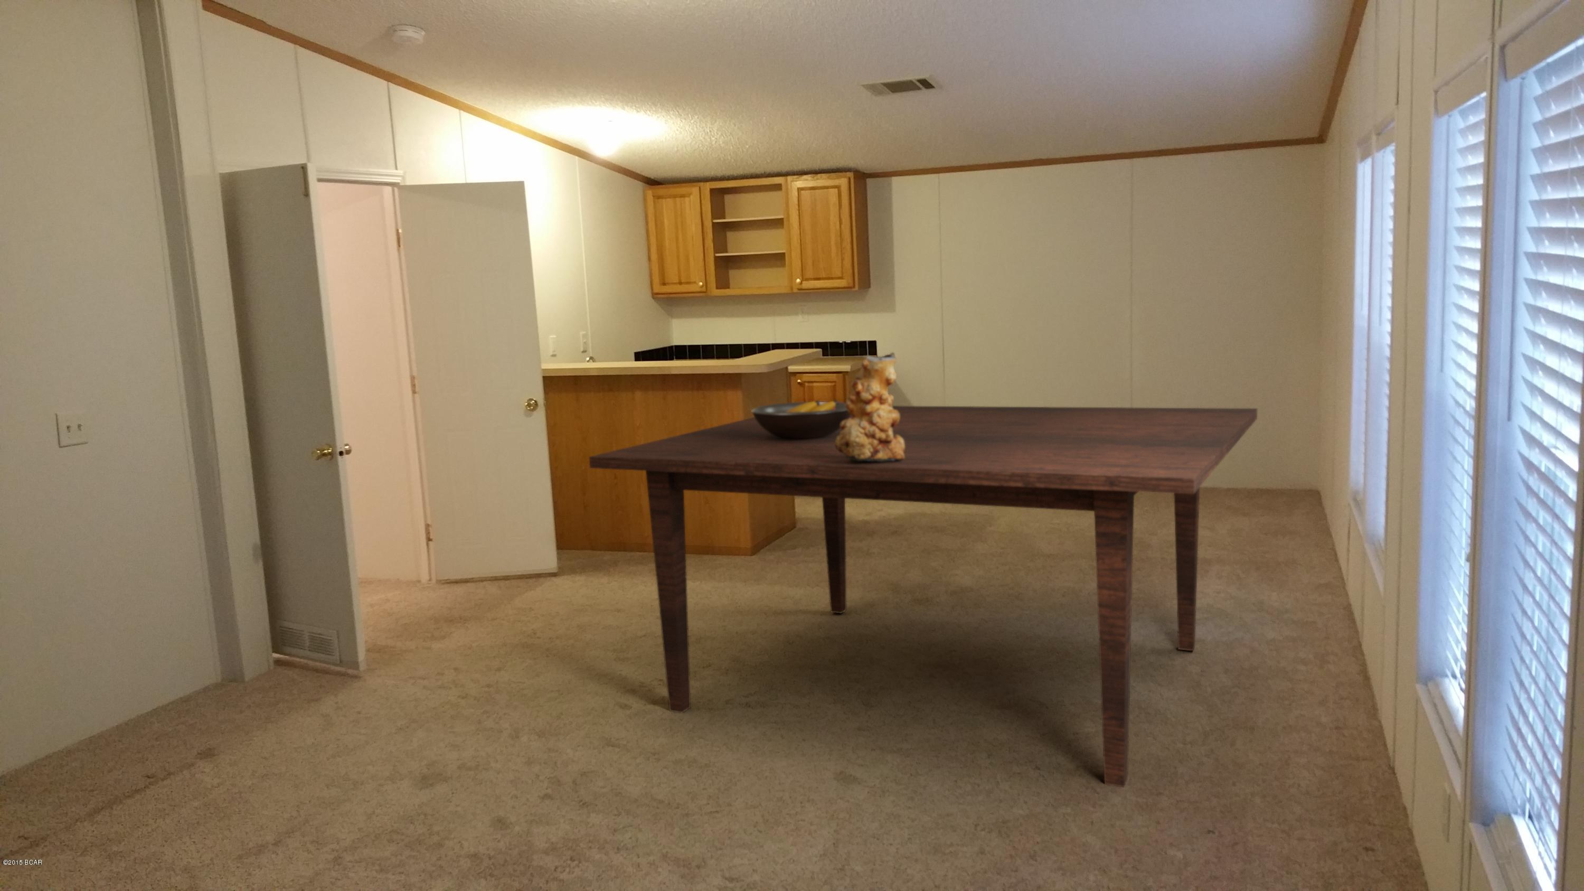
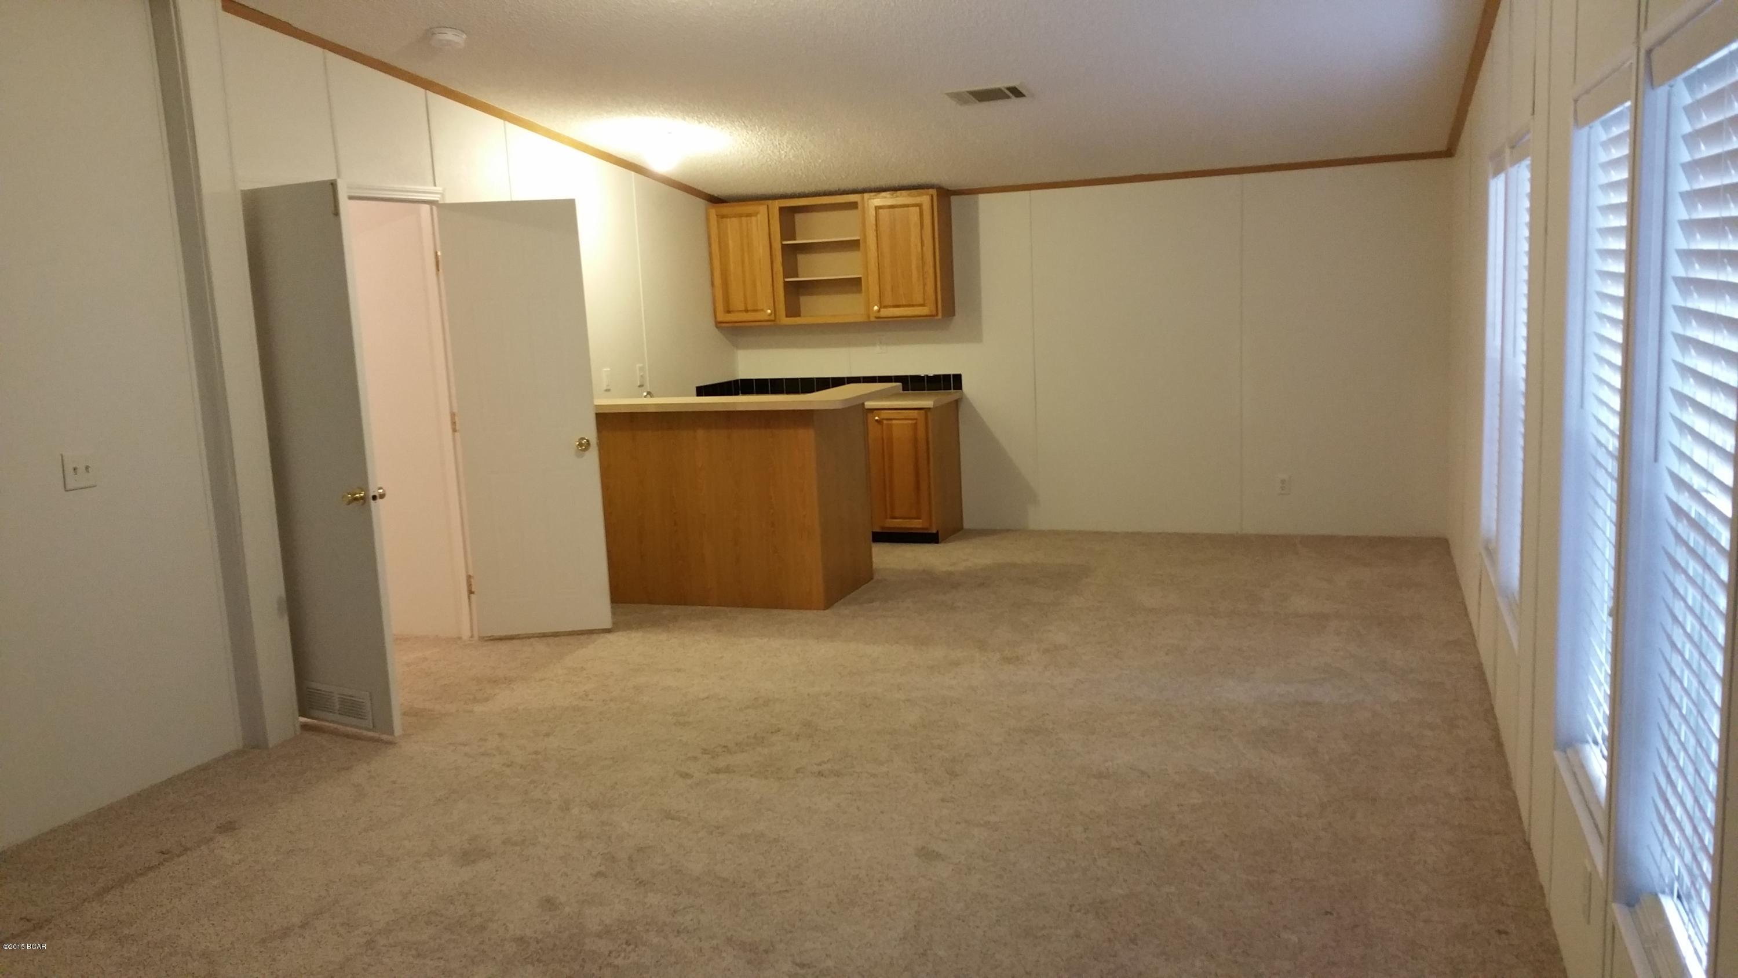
- vase [834,351,905,461]
- table [589,405,1258,788]
- fruit bowl [751,400,851,438]
